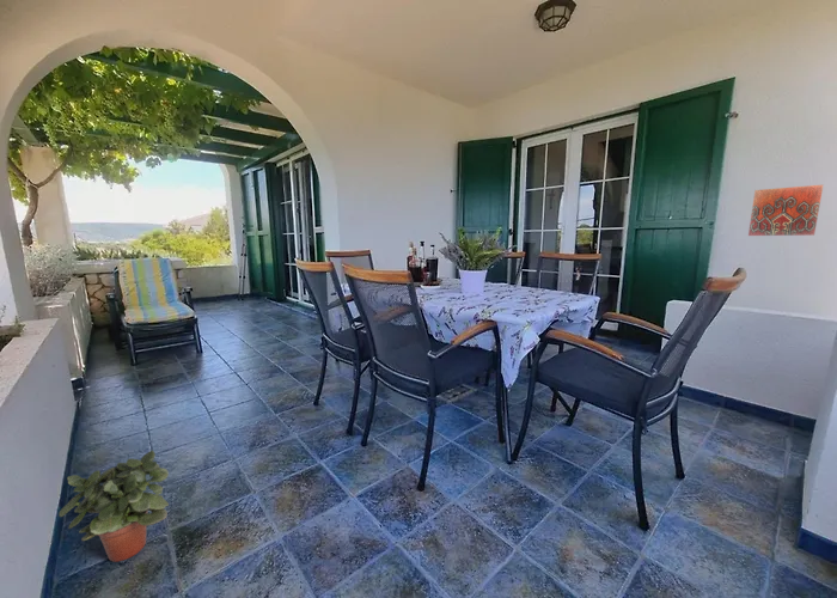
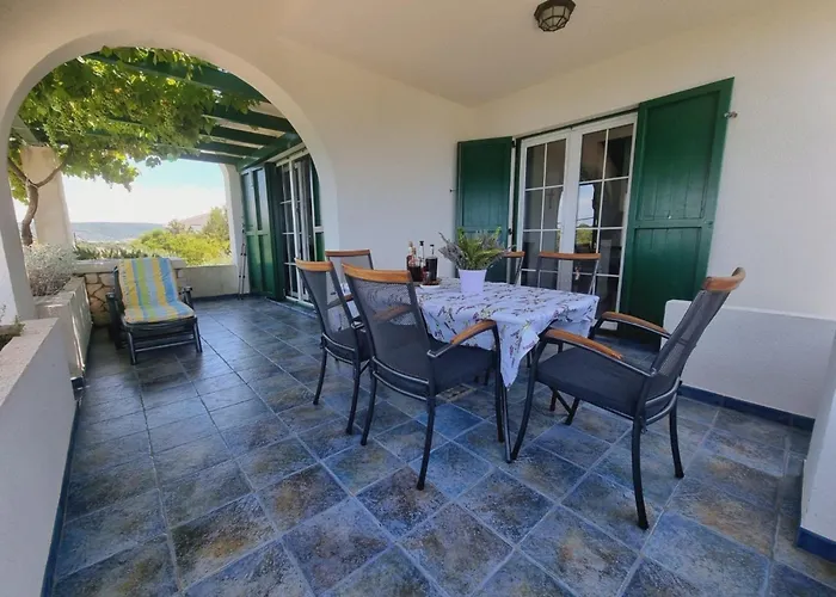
- potted plant [57,450,170,563]
- decorative tile [747,184,825,237]
